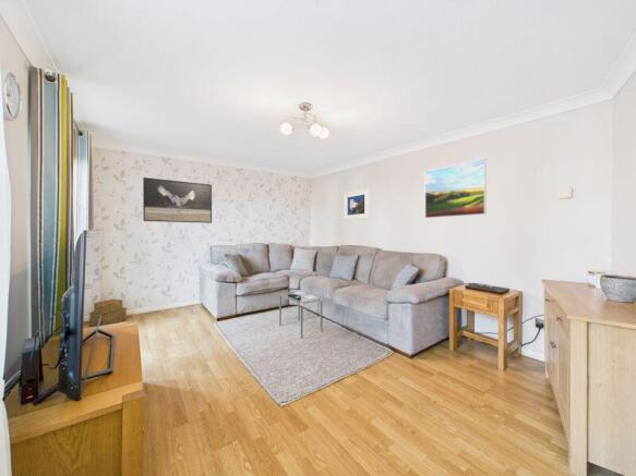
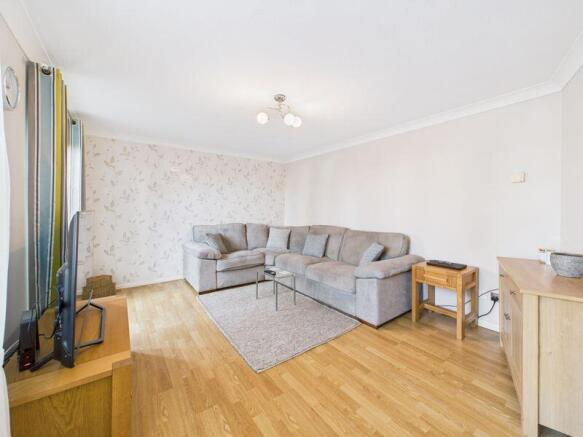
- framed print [424,157,487,219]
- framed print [344,187,370,221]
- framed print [142,176,213,224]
